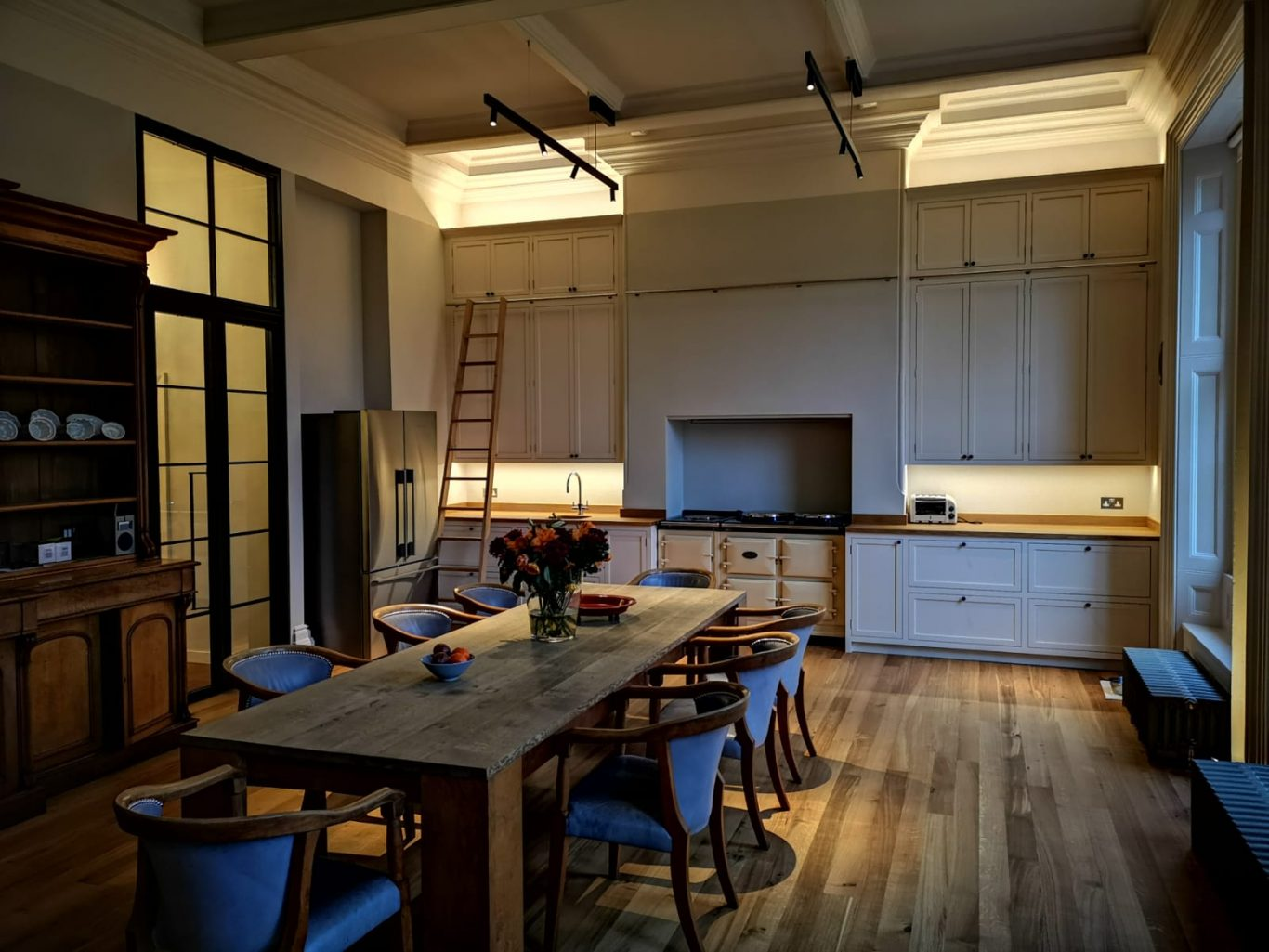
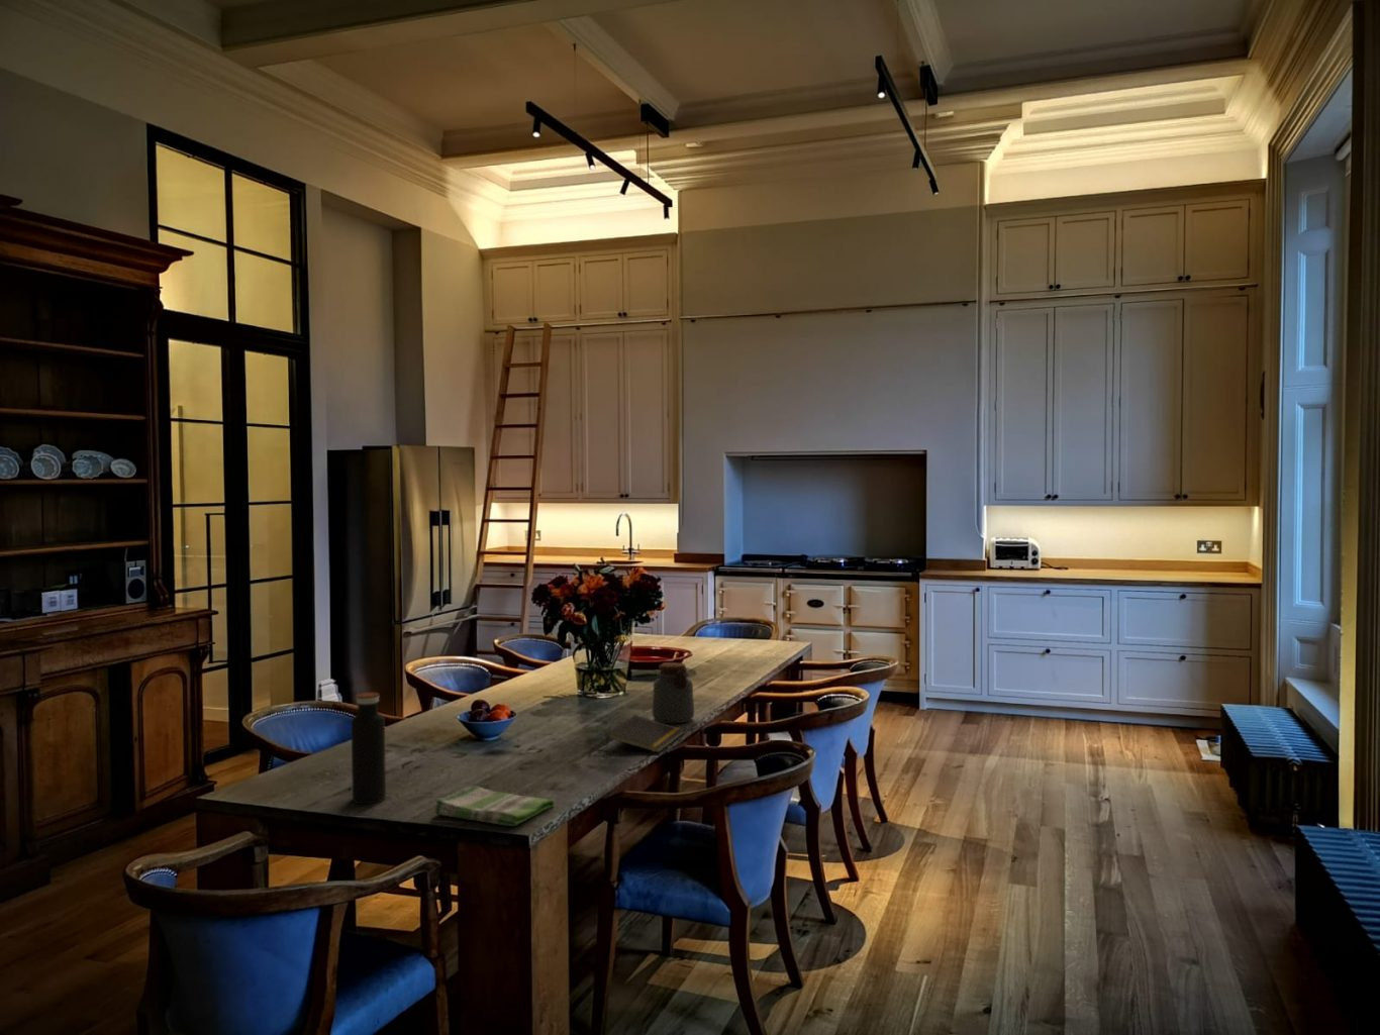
+ notepad [605,714,685,755]
+ dish towel [433,785,555,827]
+ water bottle [350,691,387,805]
+ jar [651,661,695,724]
